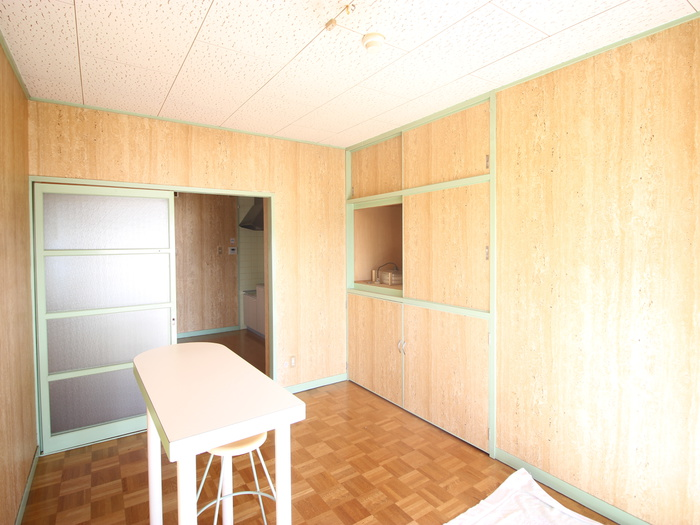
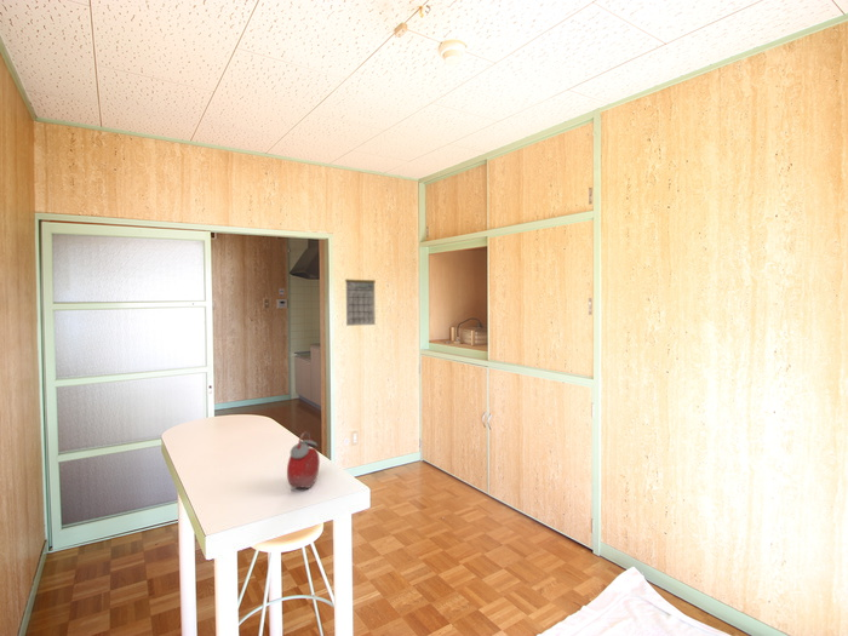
+ alarm clock [286,430,321,492]
+ calendar [344,268,377,327]
